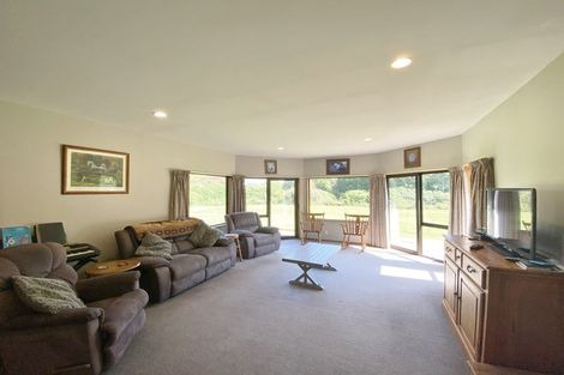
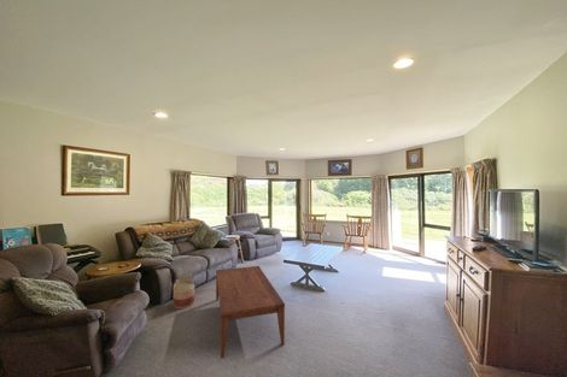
+ basket [173,273,195,310]
+ coffee table [215,265,286,359]
